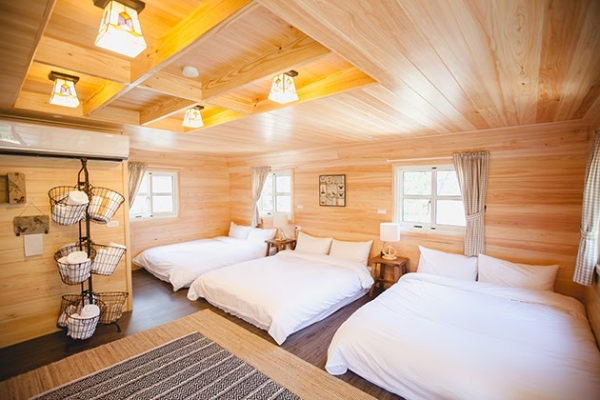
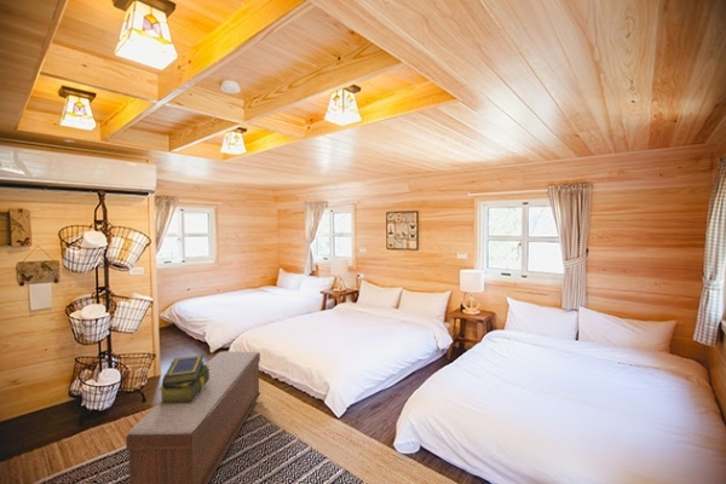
+ bench [125,350,261,484]
+ stack of books [157,355,211,405]
